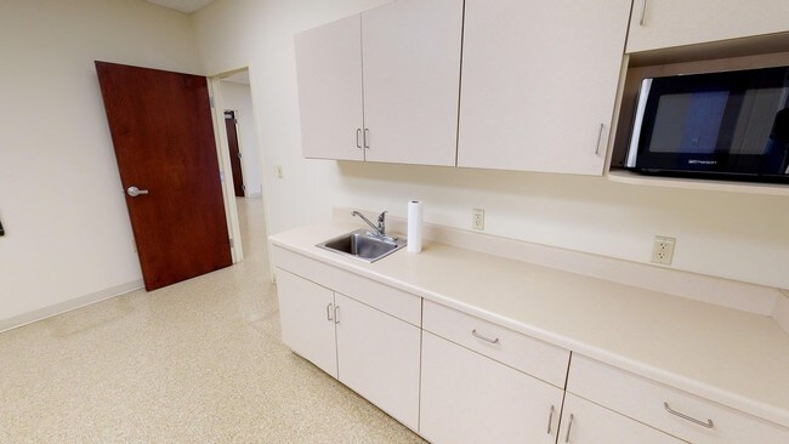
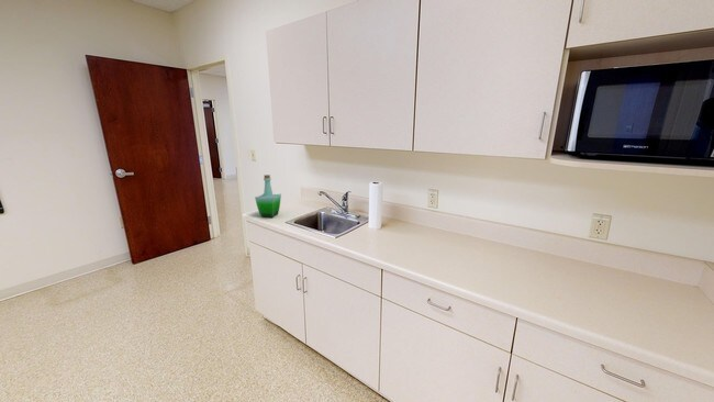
+ bottle [254,174,282,219]
